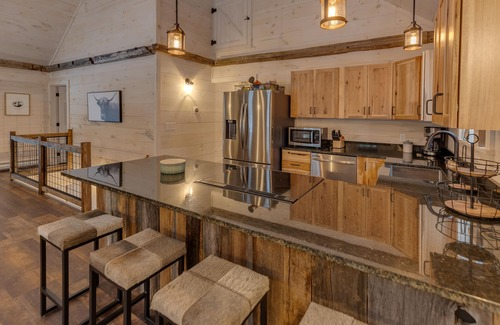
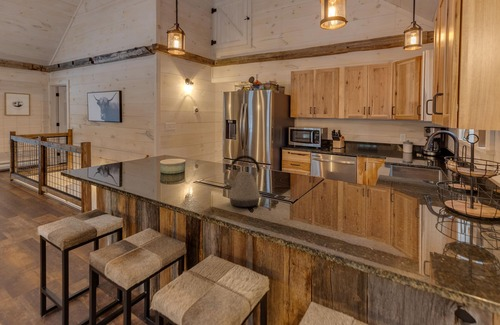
+ kettle [224,154,263,208]
